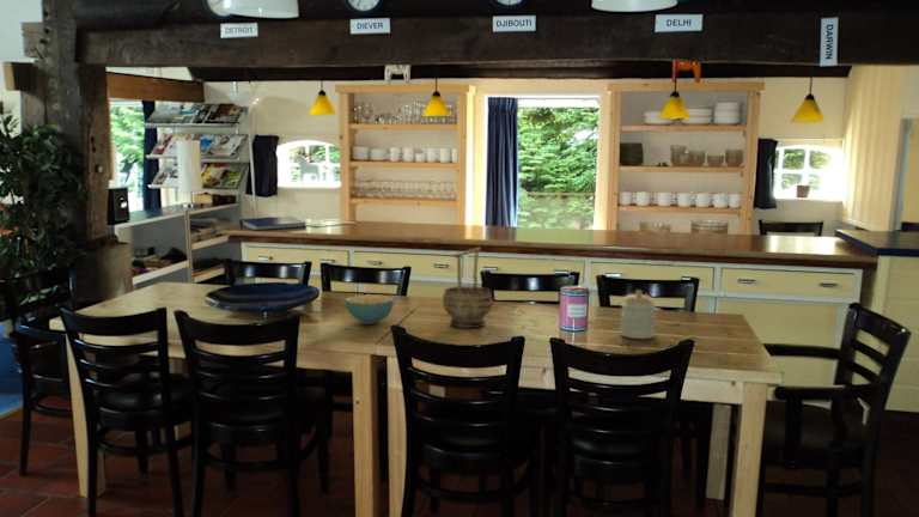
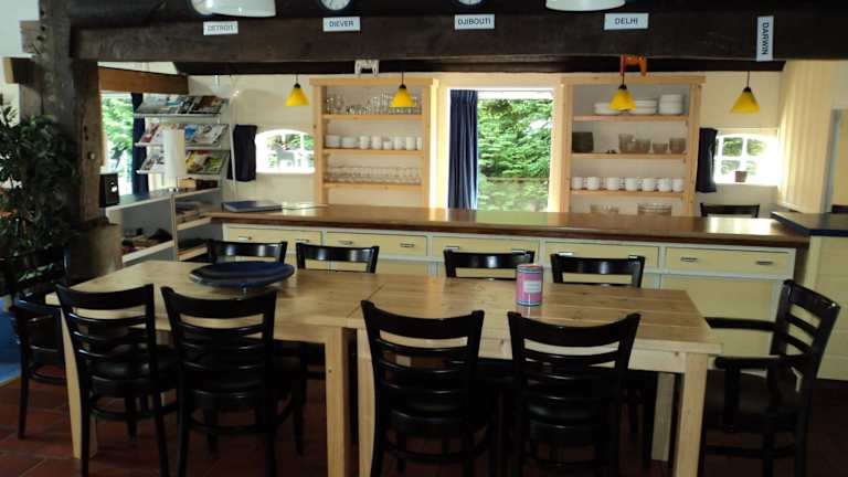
- decorative bowl [442,247,494,329]
- jar [619,288,657,340]
- cereal bowl [345,293,395,326]
